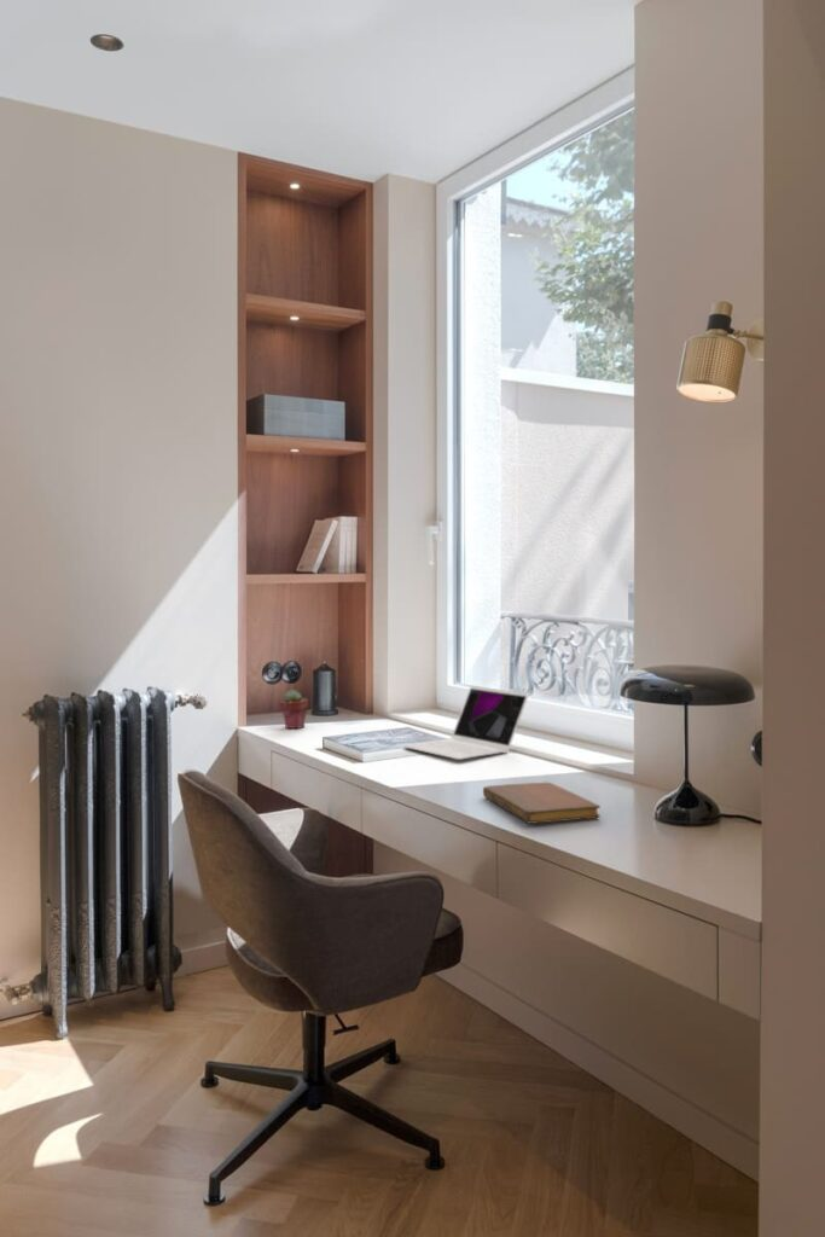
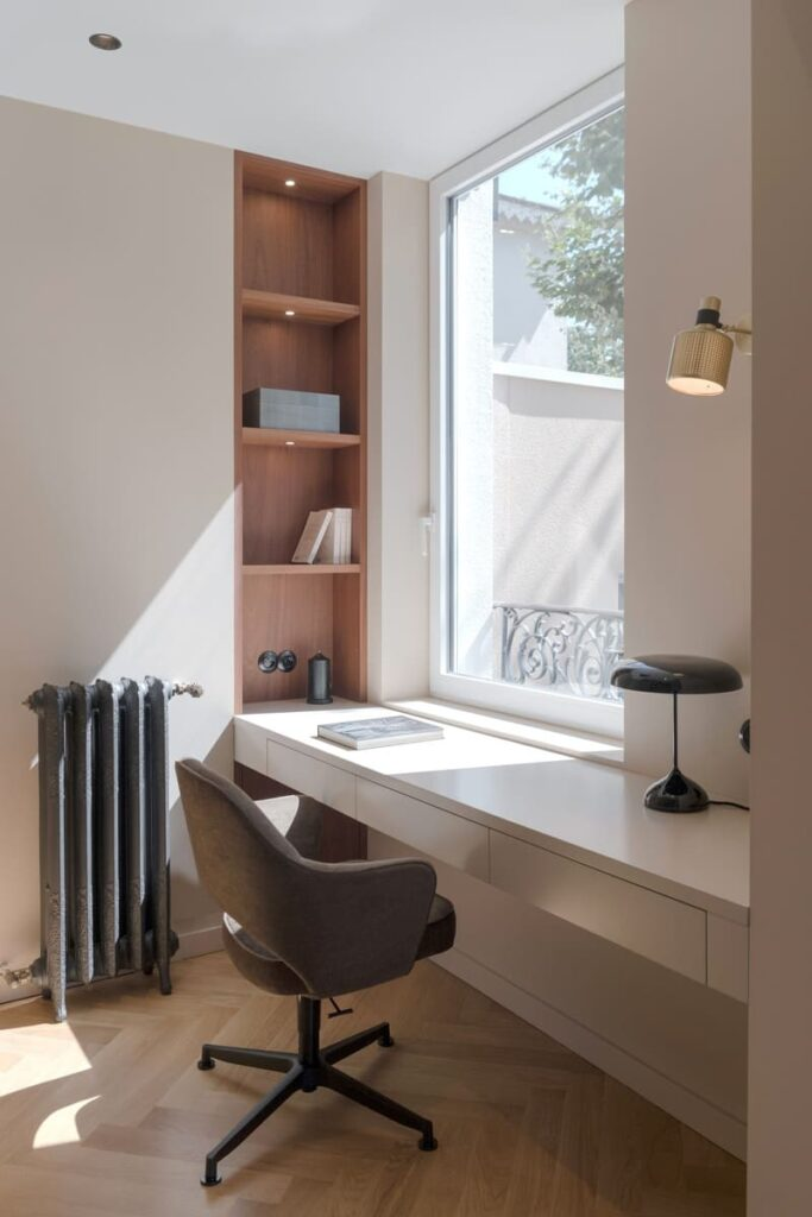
- laptop [402,685,529,761]
- potted succulent [278,689,309,730]
- notebook [482,782,602,825]
